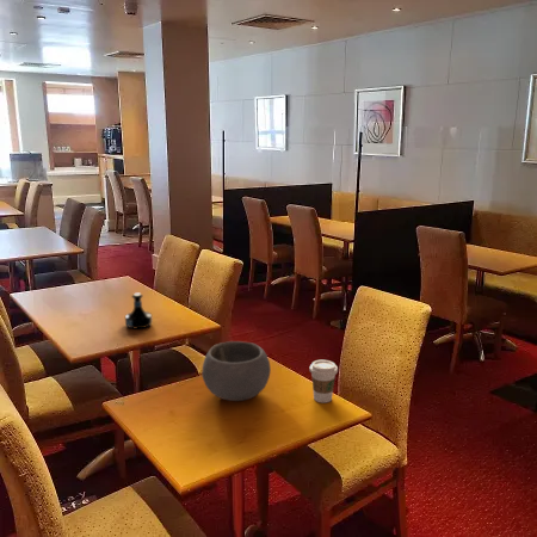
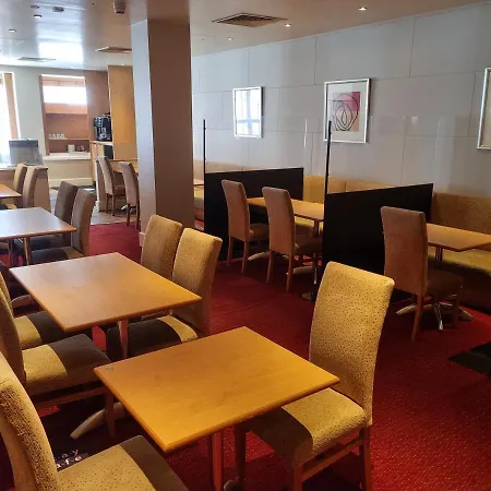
- coffee cup [309,359,339,403]
- bowl [200,340,272,402]
- tequila bottle [124,292,153,331]
